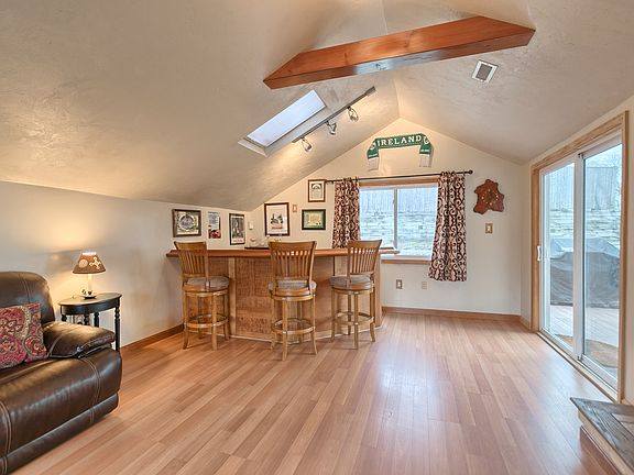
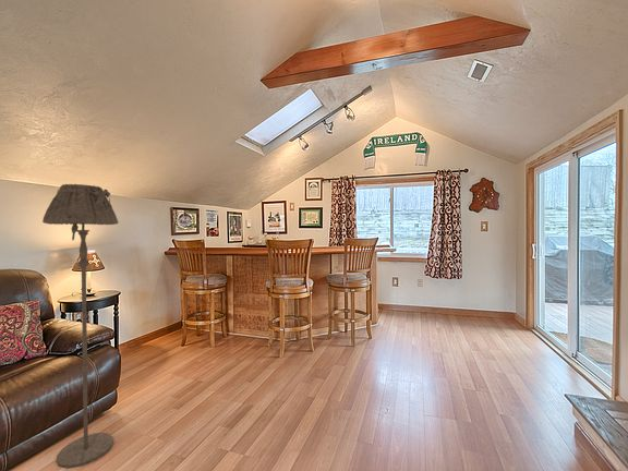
+ floor lamp [41,183,119,470]
